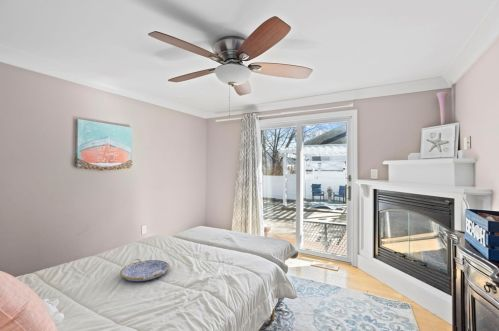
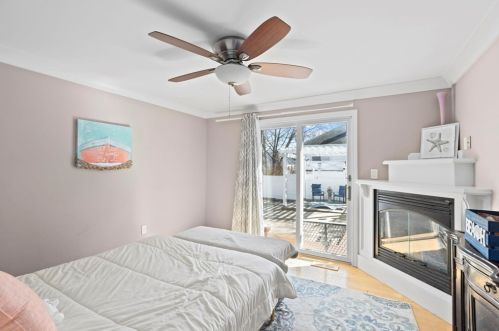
- serving tray [119,258,170,282]
